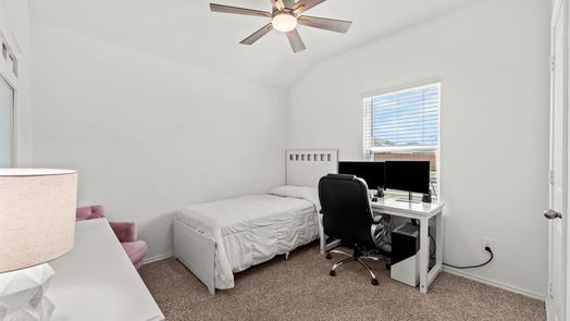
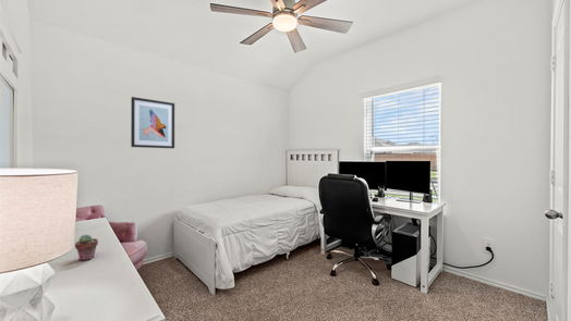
+ potted succulent [74,233,99,261]
+ wall art [130,96,175,149]
